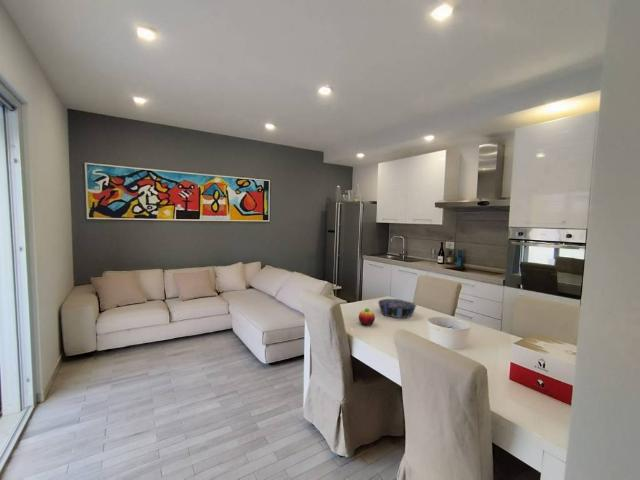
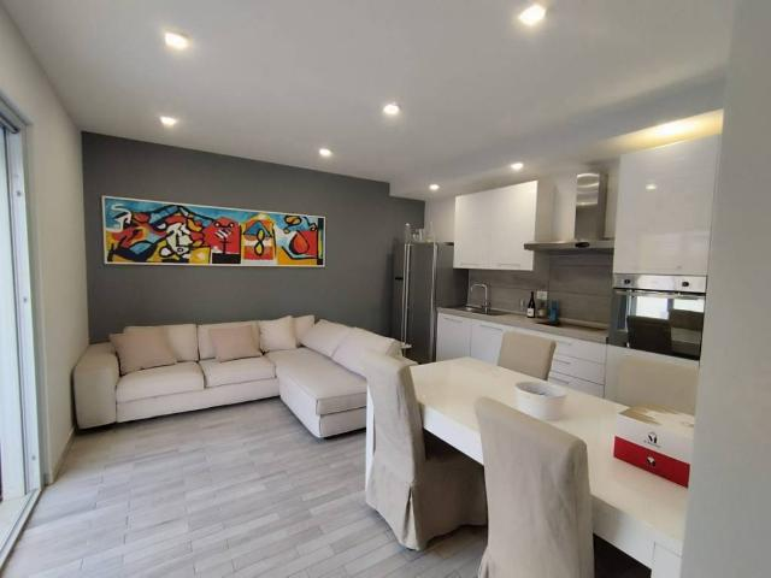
- decorative bowl [377,298,418,319]
- fruit [358,307,376,327]
